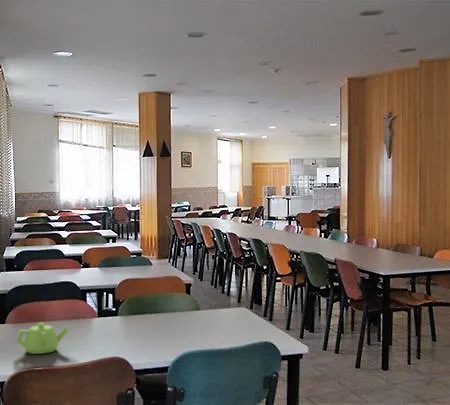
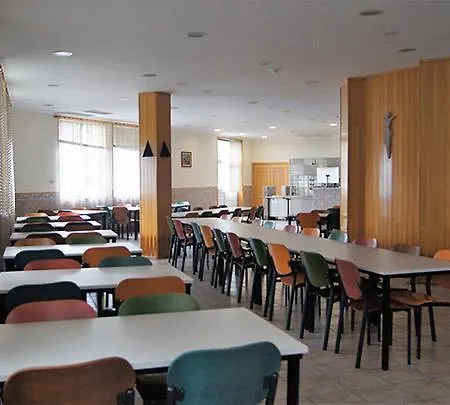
- teapot [16,322,69,355]
